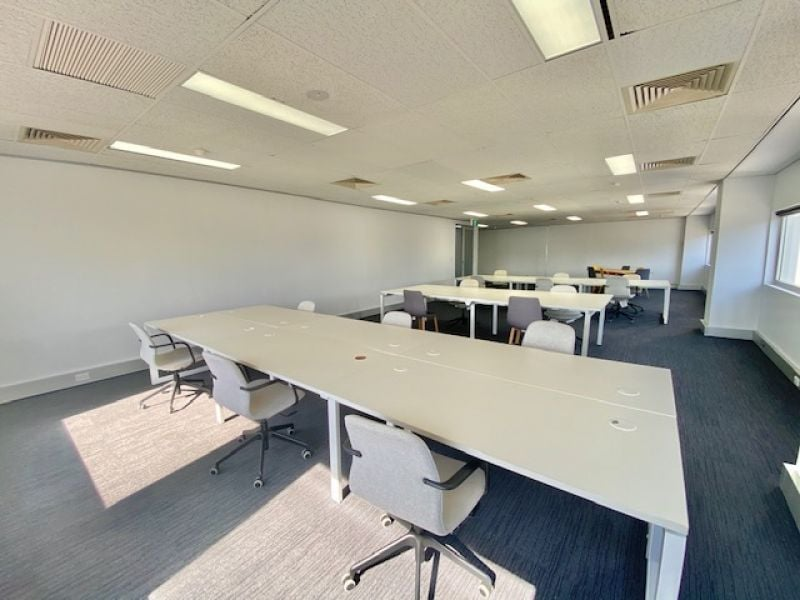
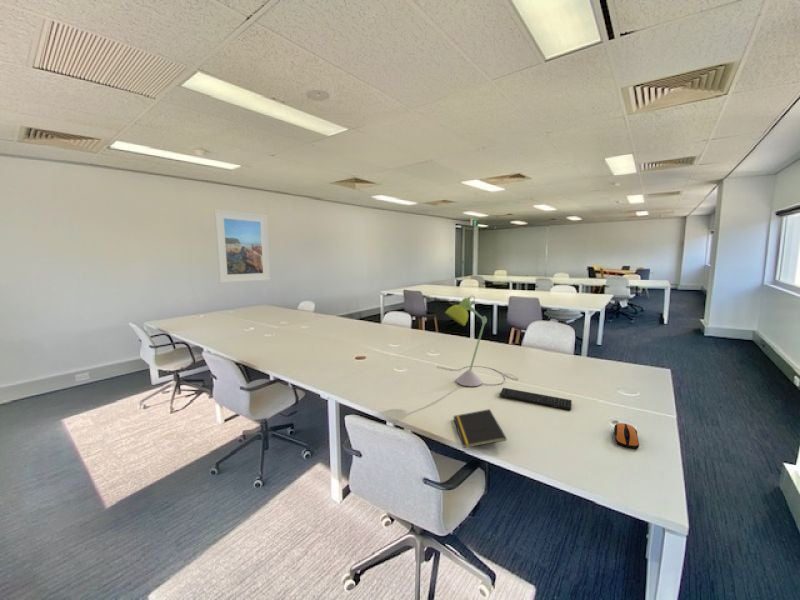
+ computer mouse [613,422,640,449]
+ notepad [452,408,507,449]
+ keyboard [499,387,573,411]
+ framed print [214,208,271,284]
+ desk lamp [437,294,519,387]
